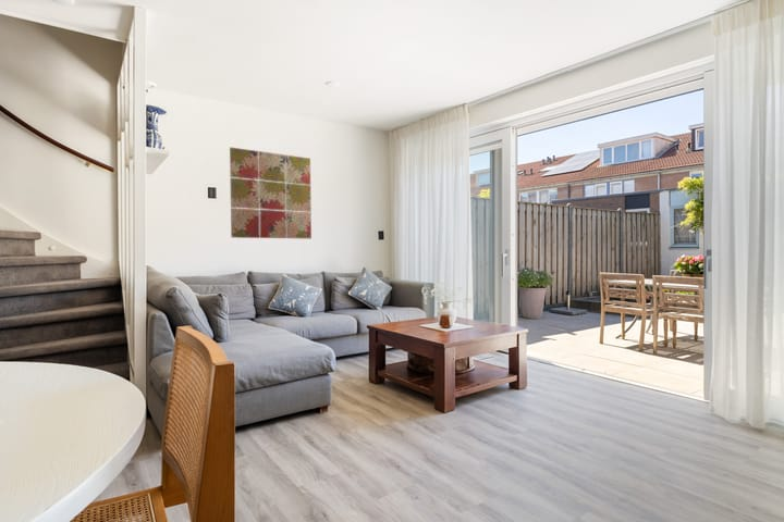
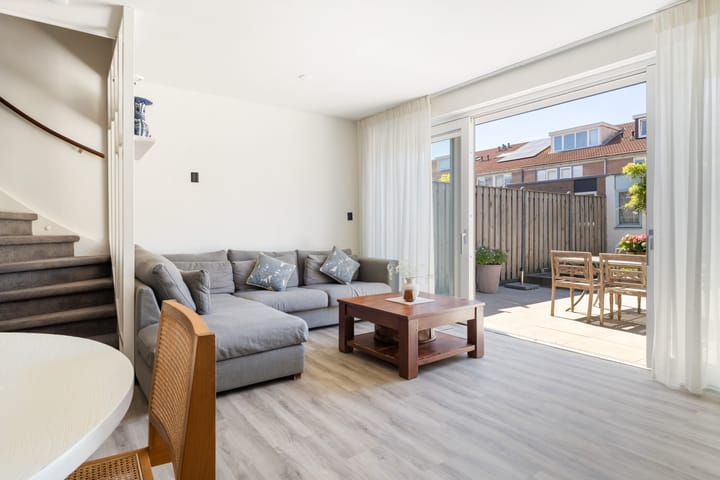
- wall art [229,146,313,240]
